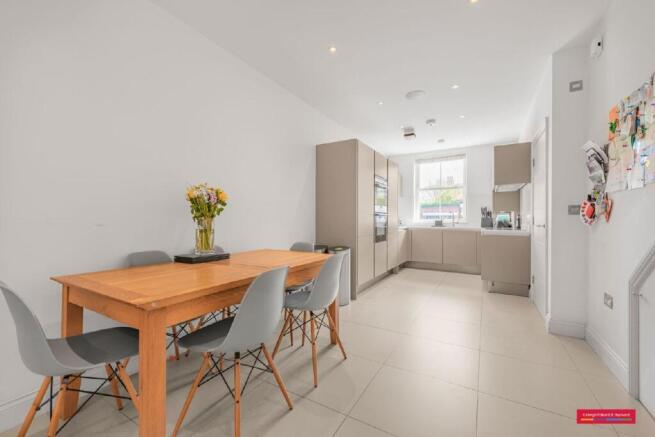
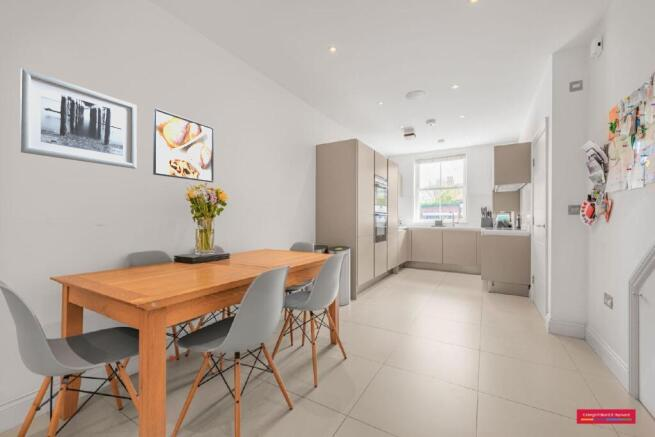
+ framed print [152,107,215,183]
+ wall art [19,67,138,170]
